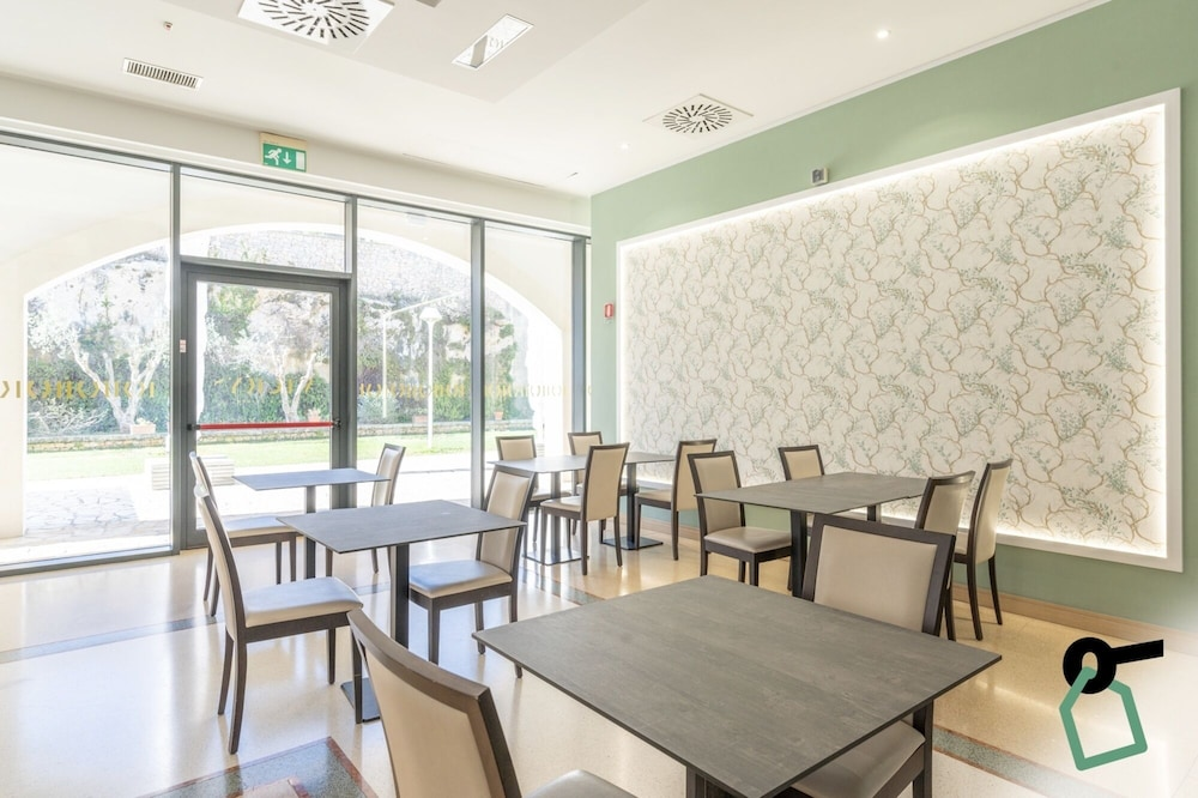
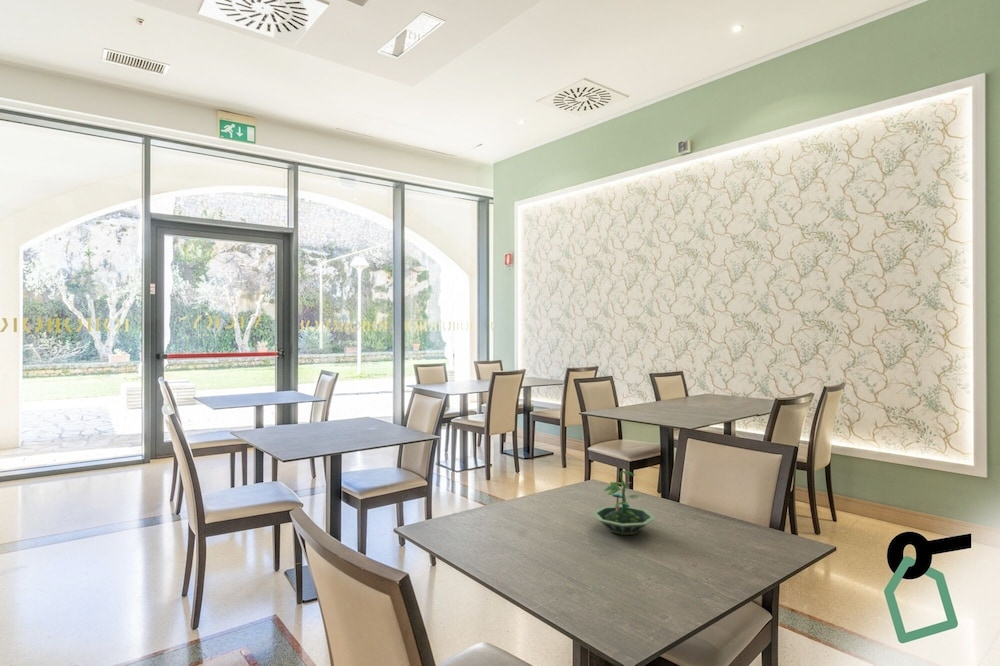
+ terrarium [591,469,657,536]
